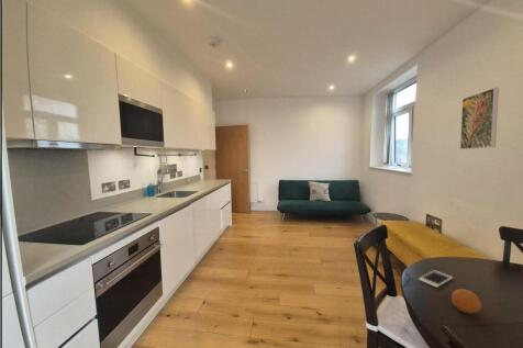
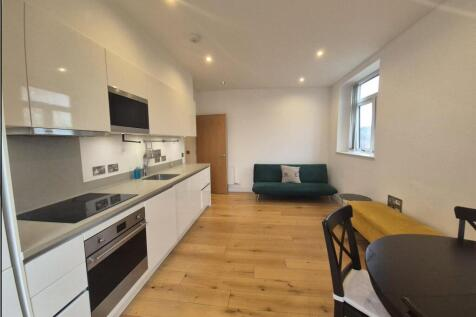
- cell phone [418,269,454,289]
- fruit [450,288,482,315]
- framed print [459,87,500,150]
